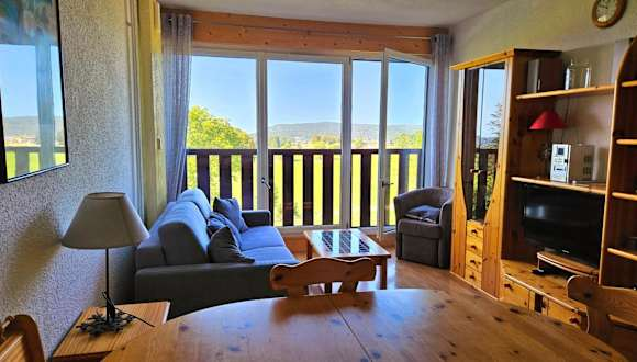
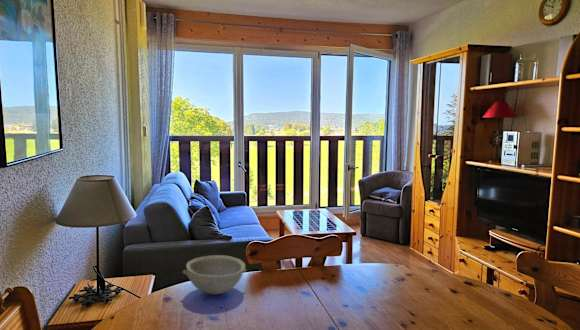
+ bowl [182,254,247,296]
